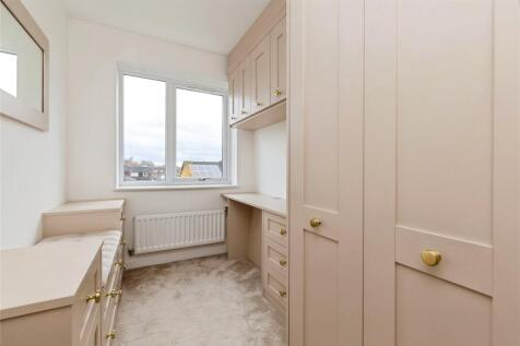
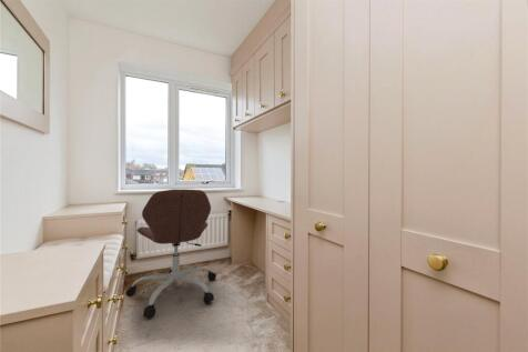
+ office chair [125,189,217,319]
